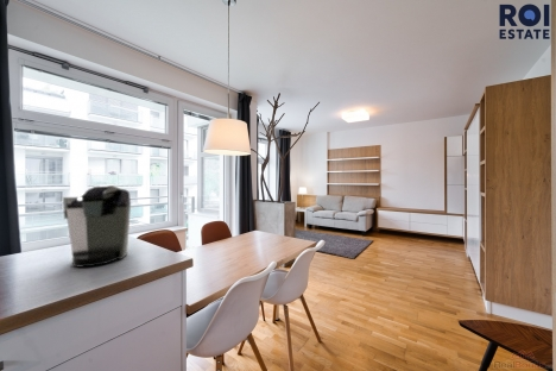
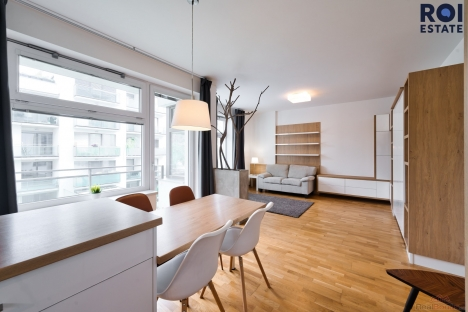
- coffee maker [62,183,132,269]
